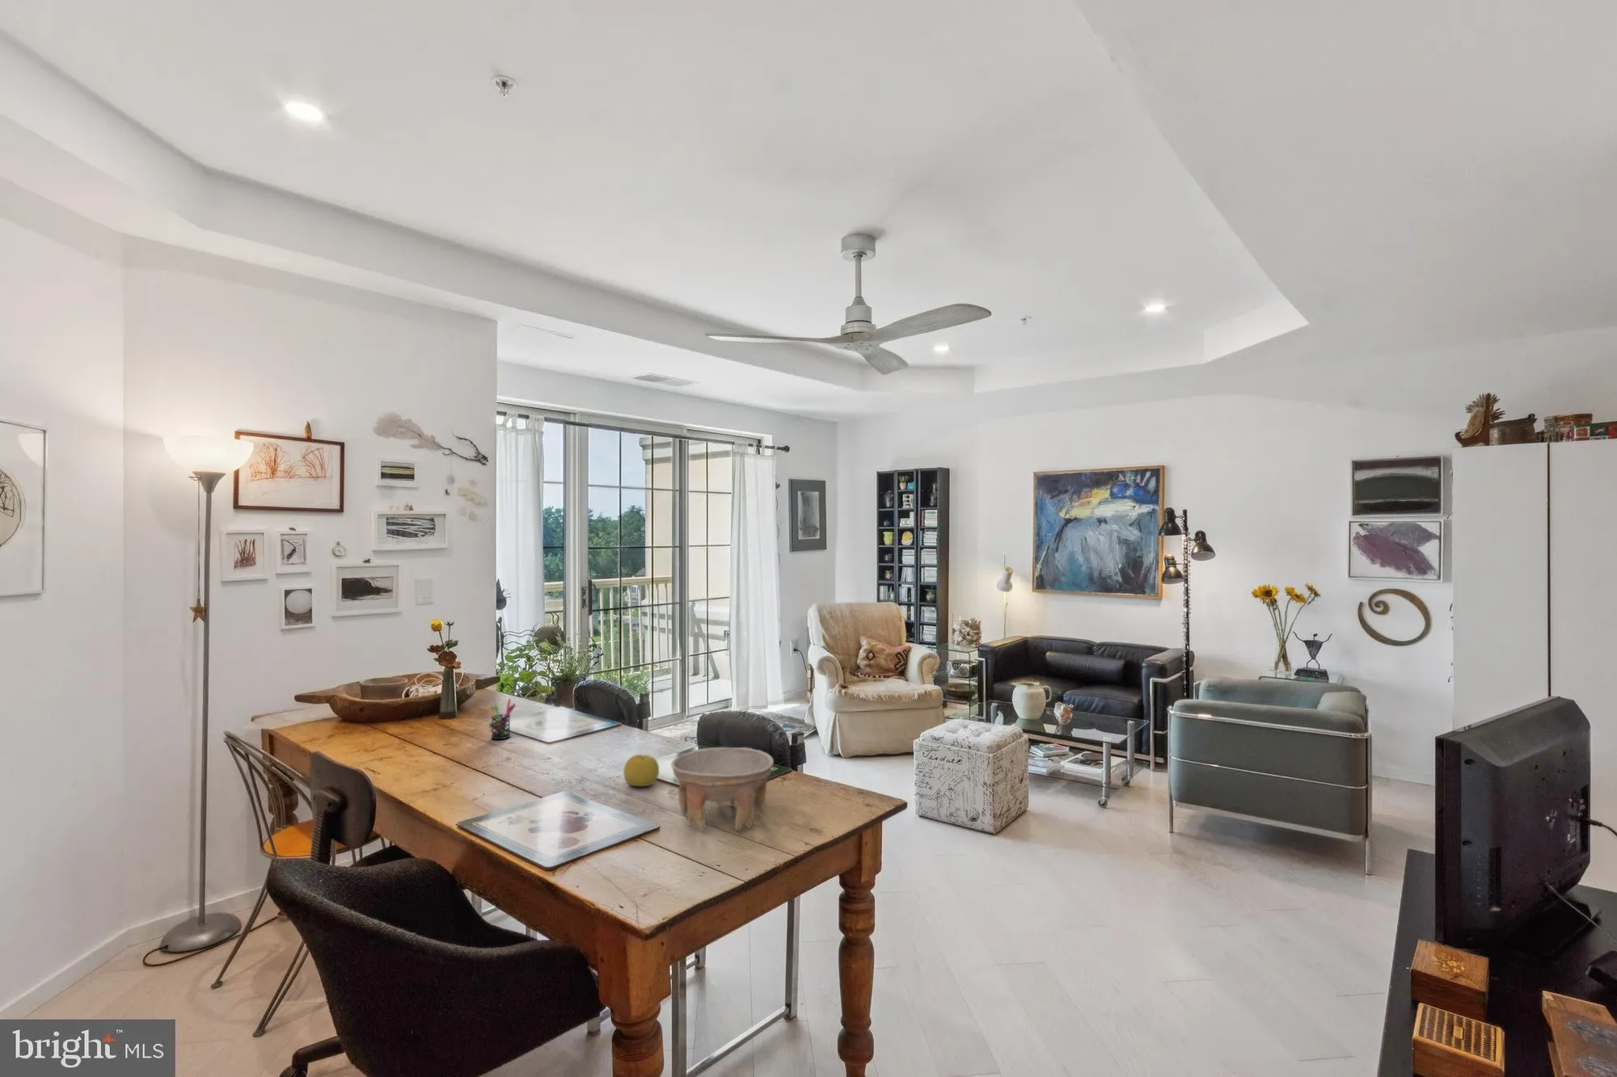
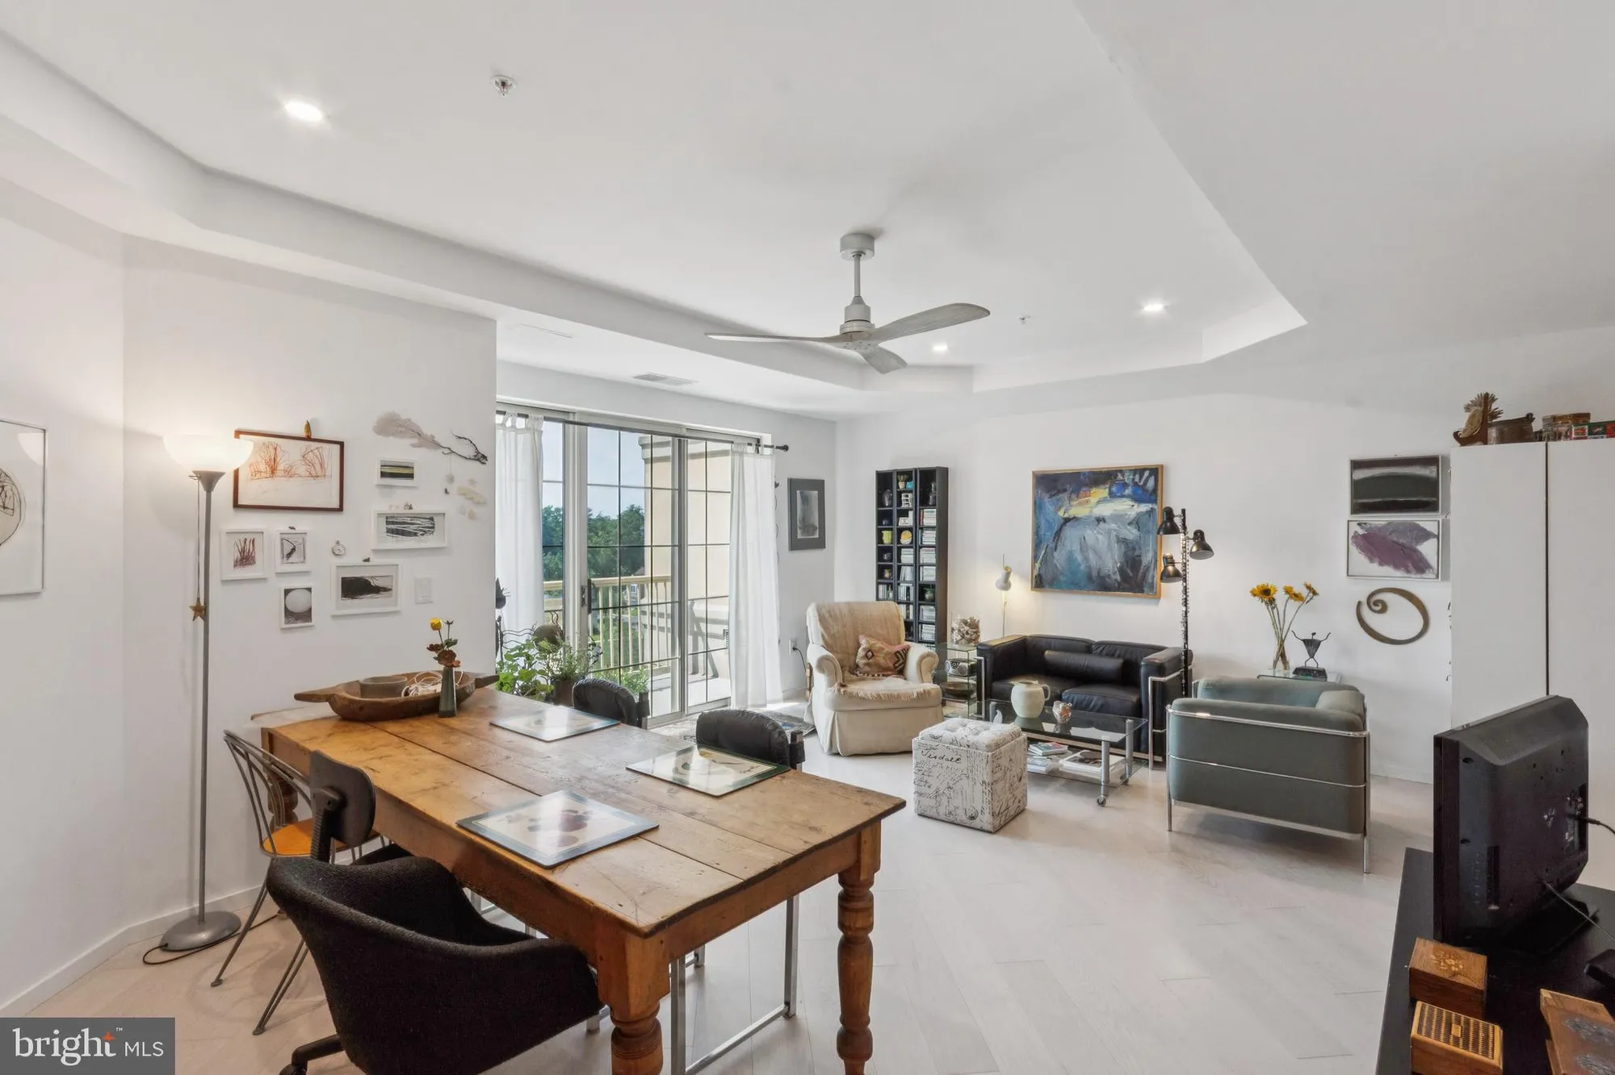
- fruit [623,754,660,787]
- bowl [671,746,774,832]
- pen holder [487,698,517,740]
